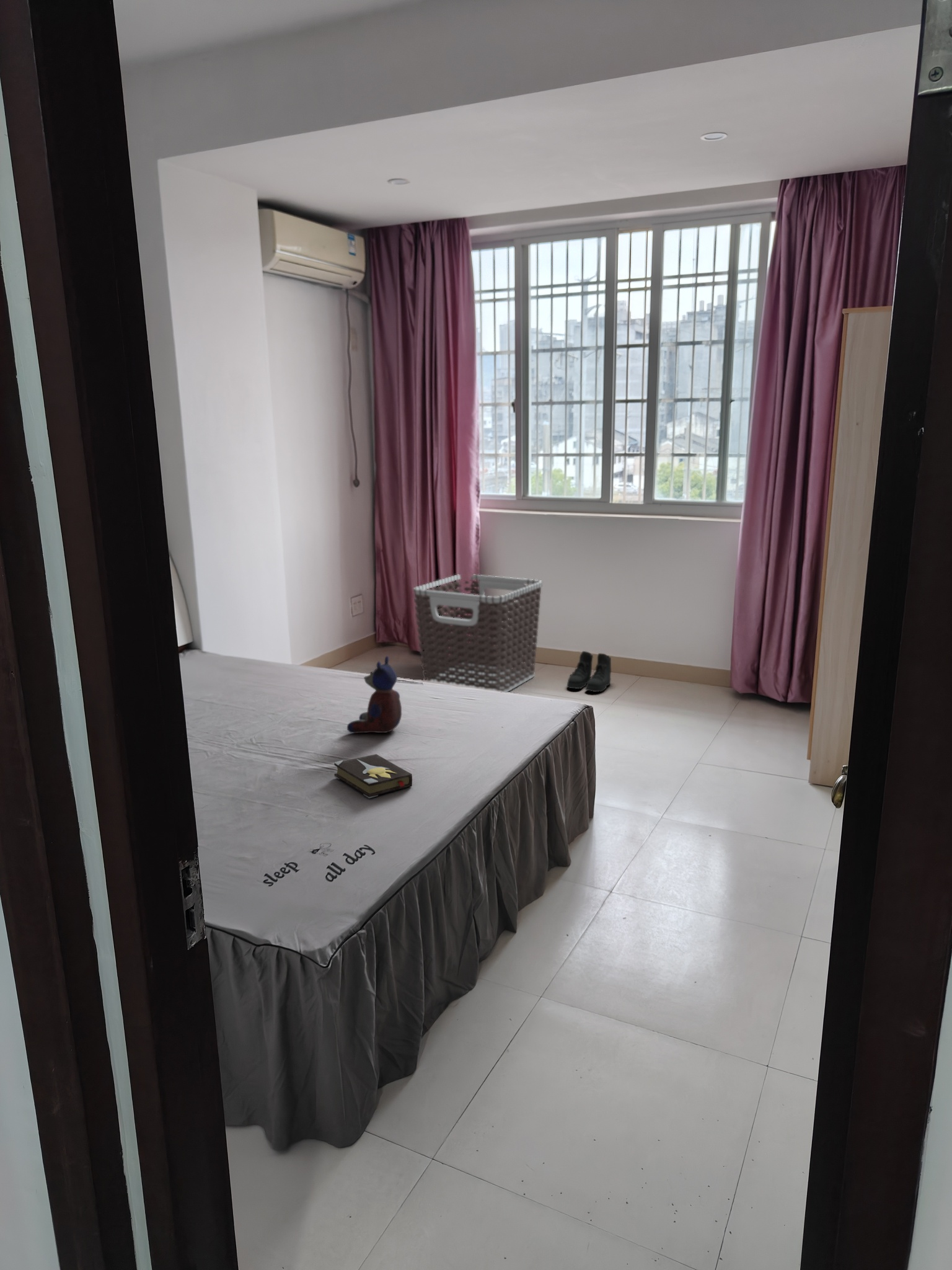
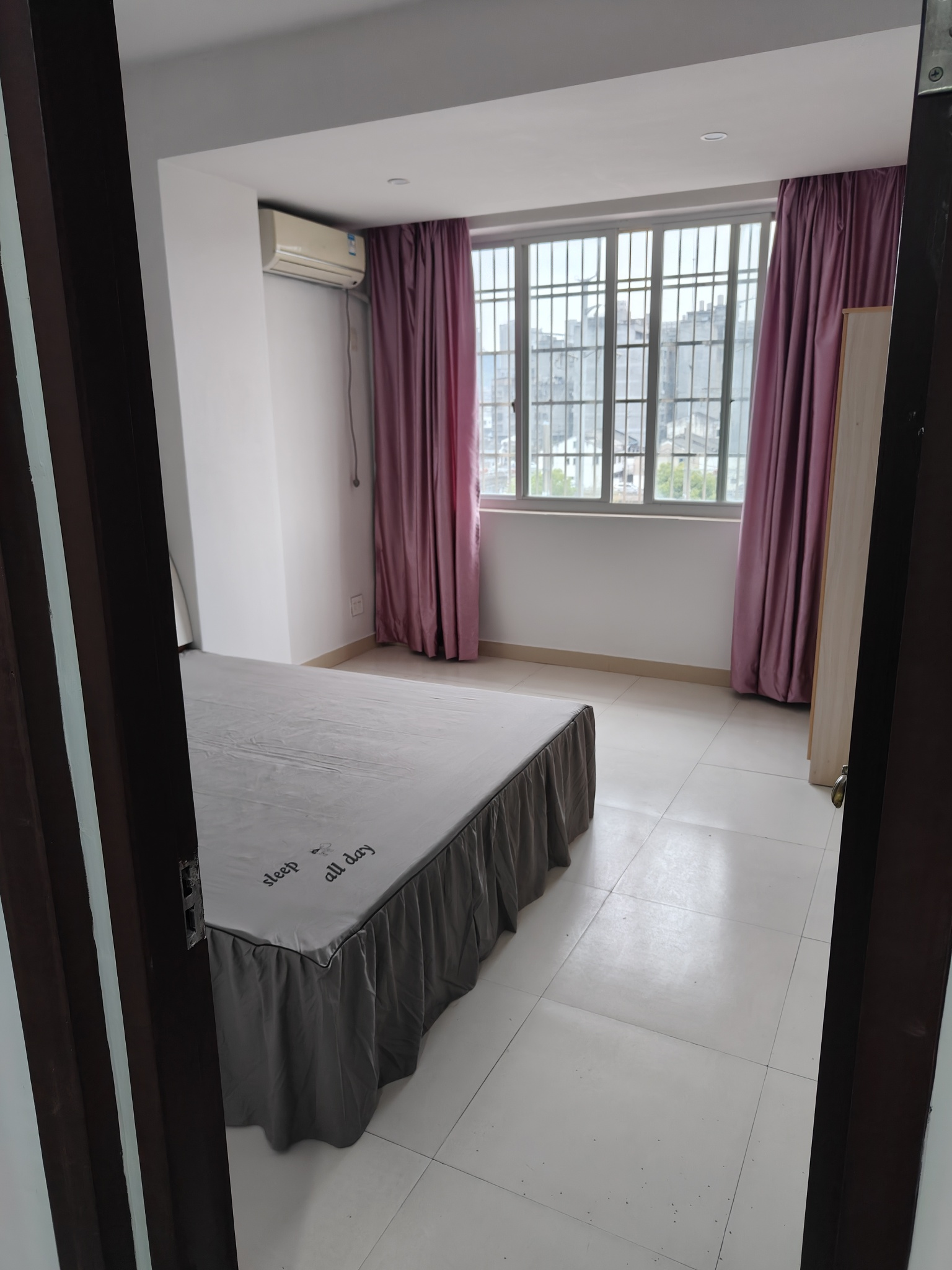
- hardback book [333,753,413,799]
- boots [566,651,612,693]
- clothes hamper [413,574,543,693]
- stuffed bear [346,655,402,734]
